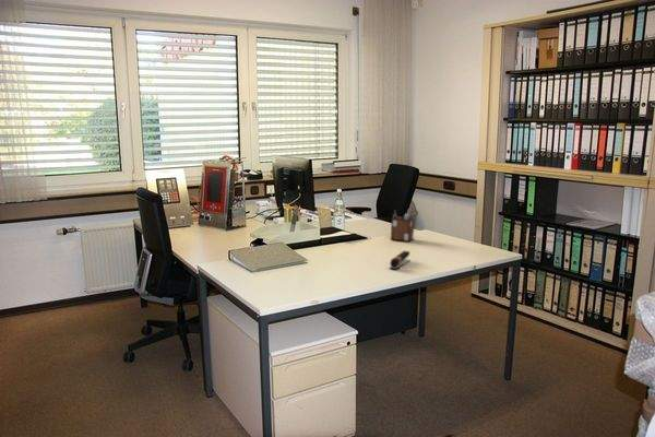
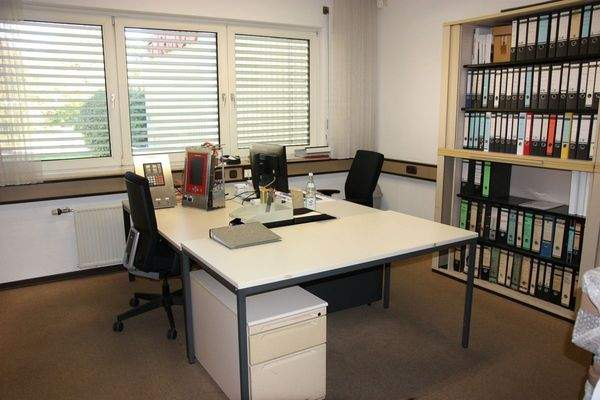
- desk organizer [390,210,415,243]
- stapler [389,250,410,271]
